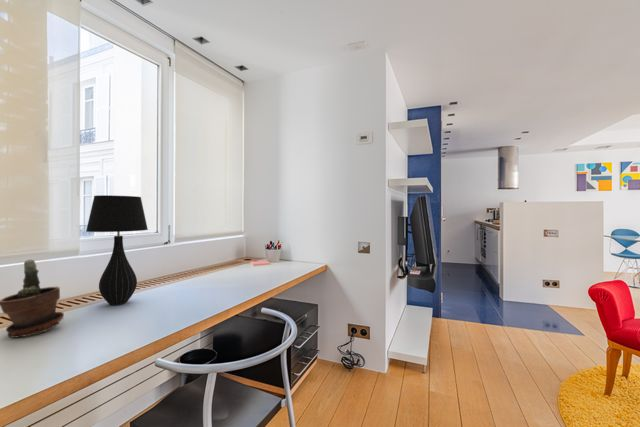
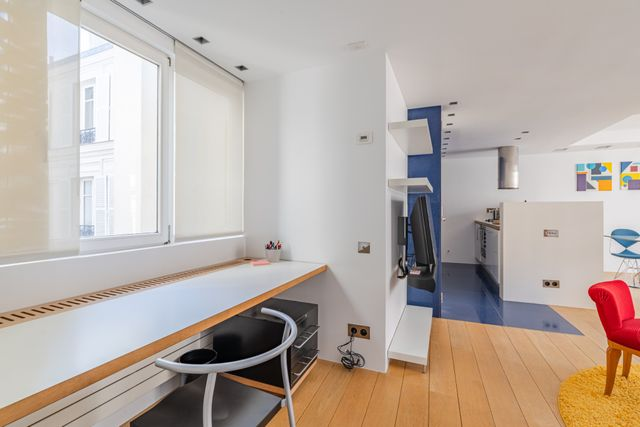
- potted plant [0,258,65,339]
- table lamp [85,194,149,306]
